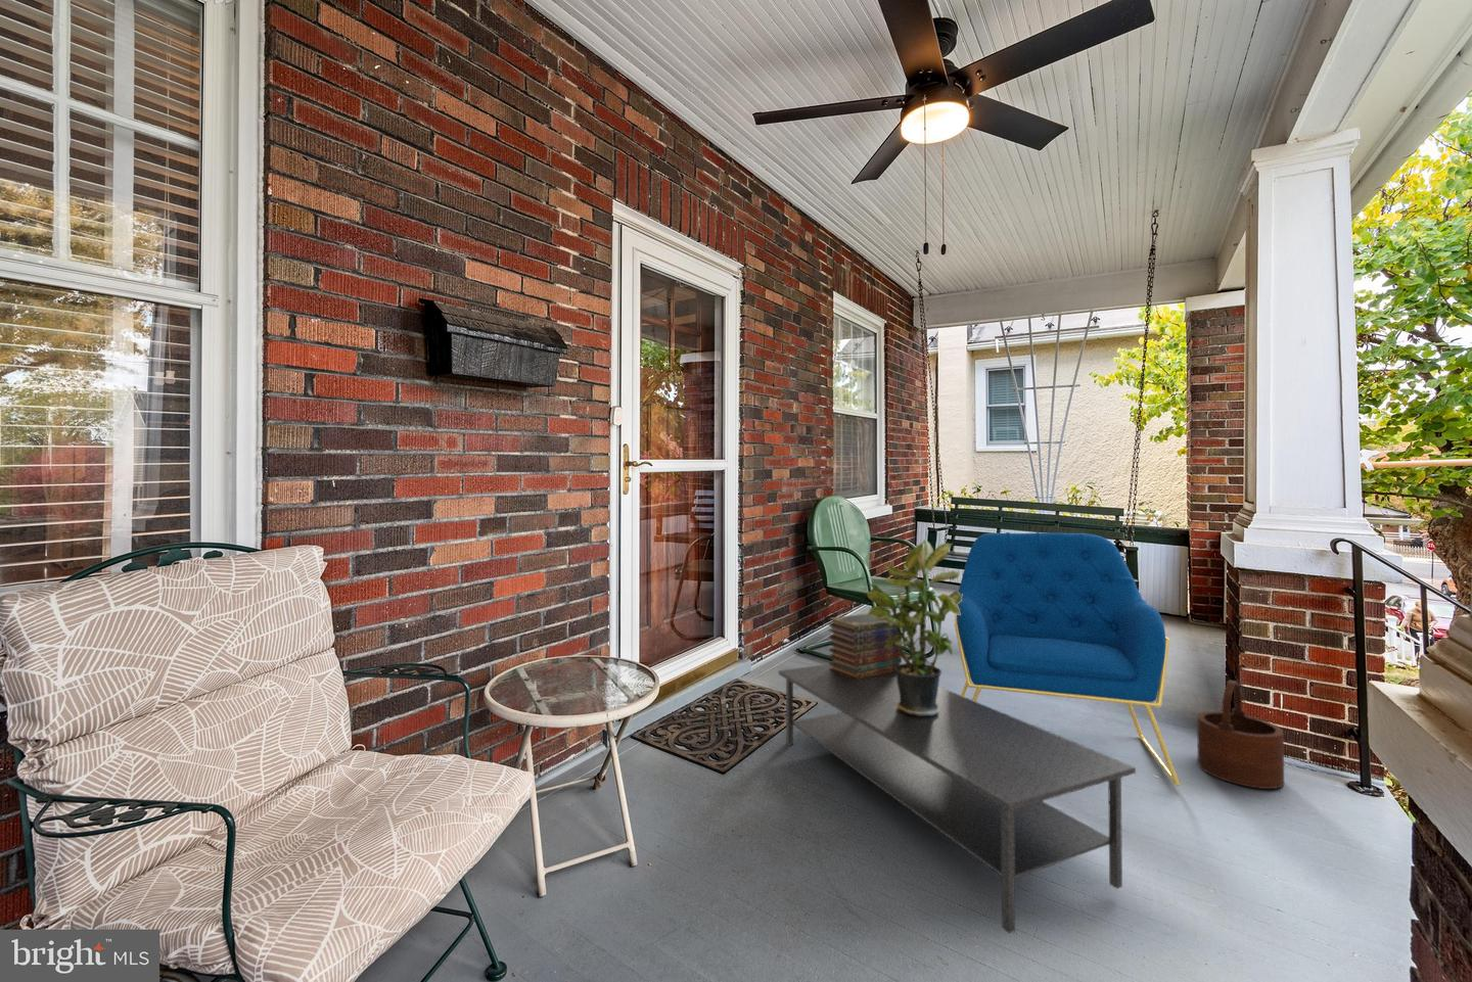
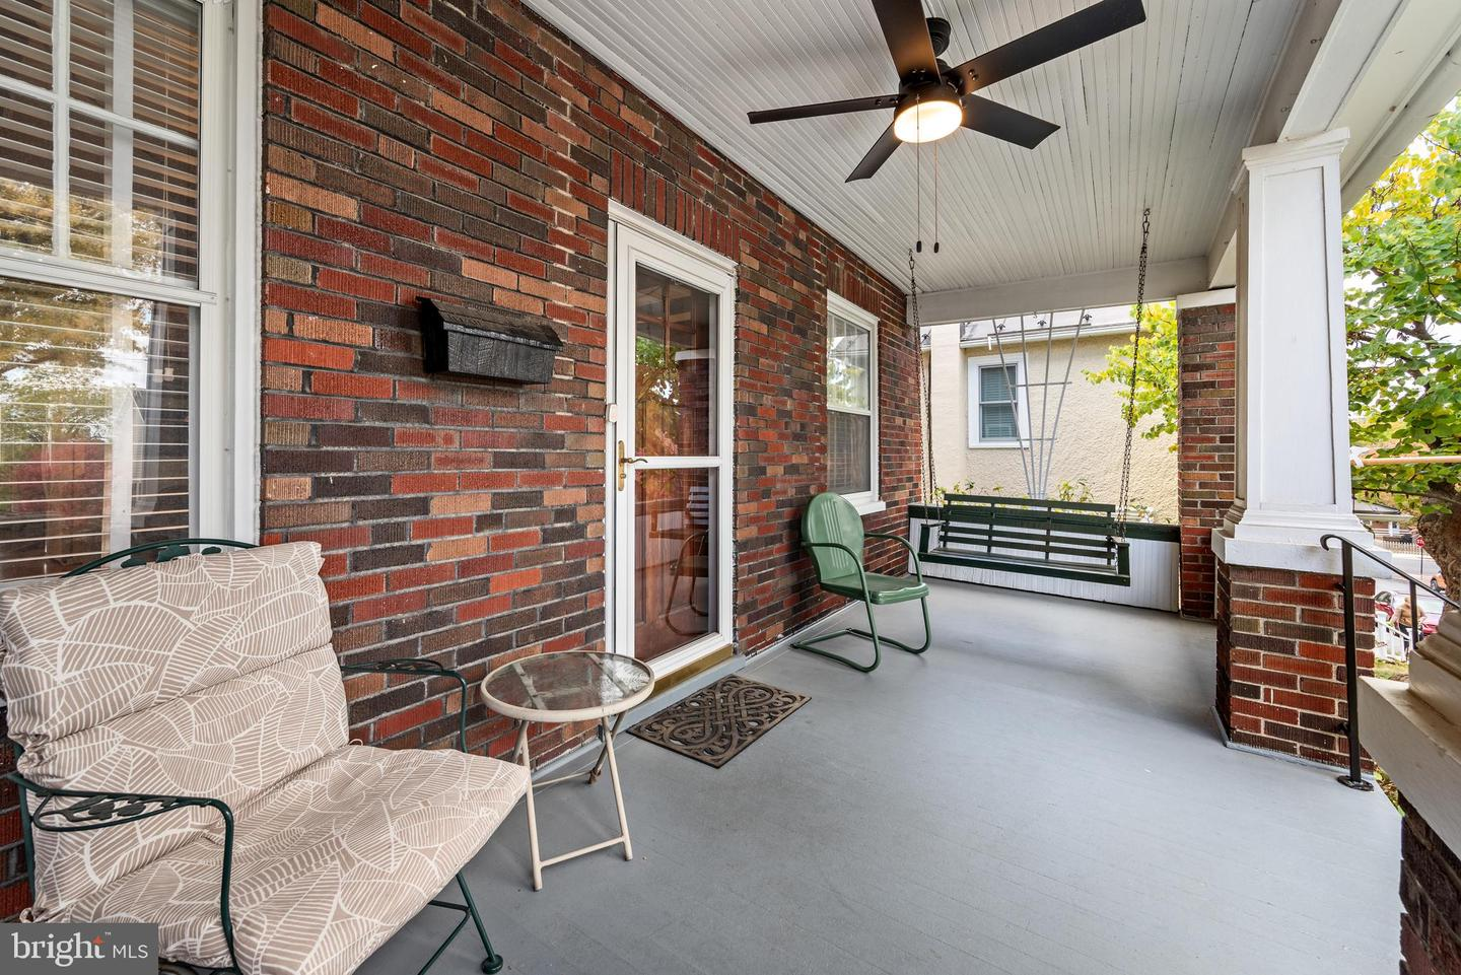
- book stack [828,612,903,680]
- armchair [954,532,1180,787]
- coffee table [778,663,1137,934]
- potted plant [865,538,963,717]
- wooden bucket [1196,680,1285,790]
